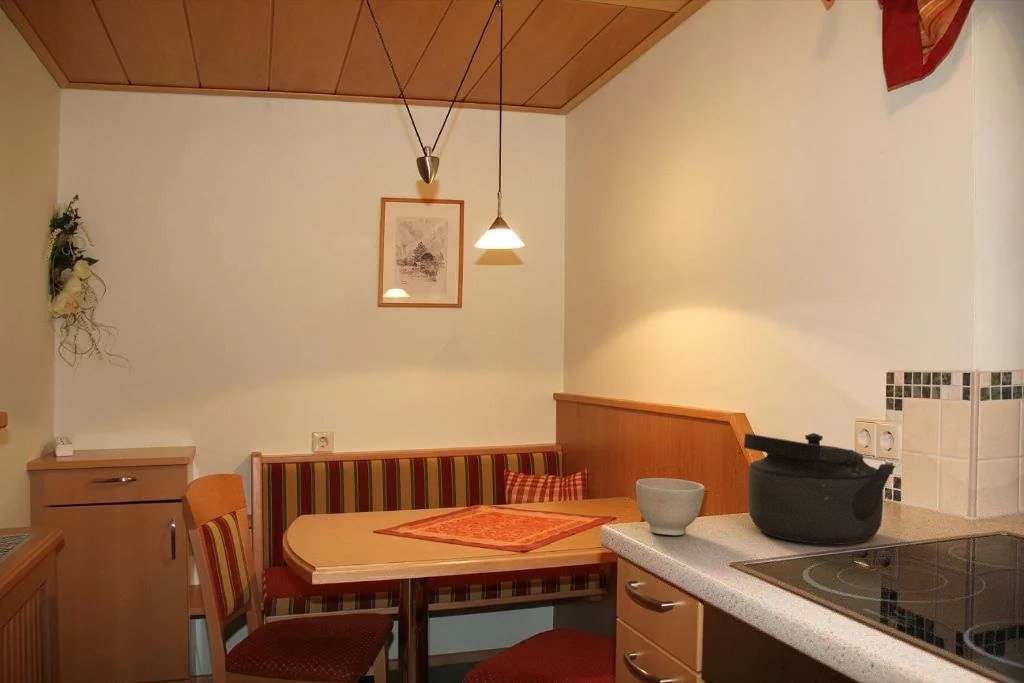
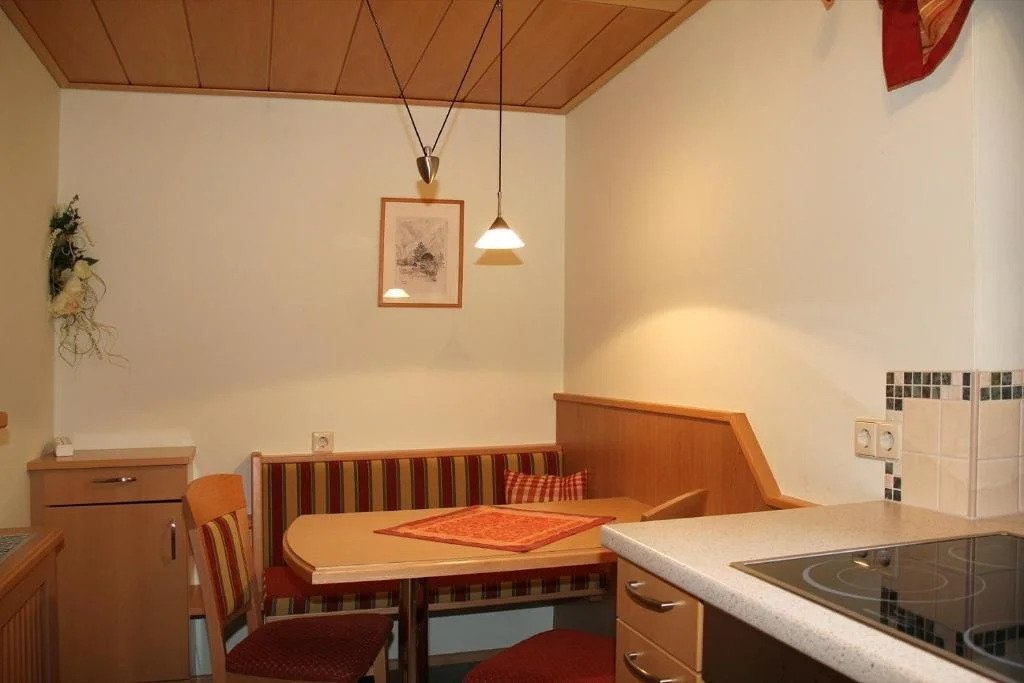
- kettle [743,432,897,546]
- bowl [635,477,705,536]
